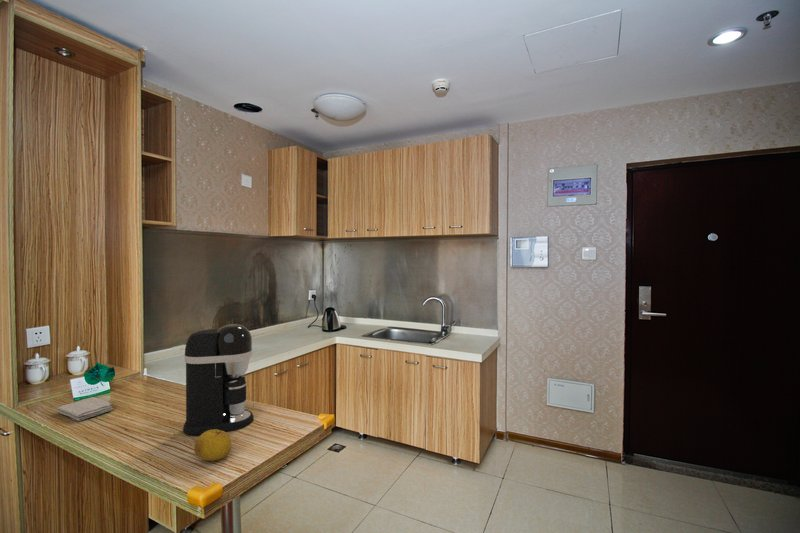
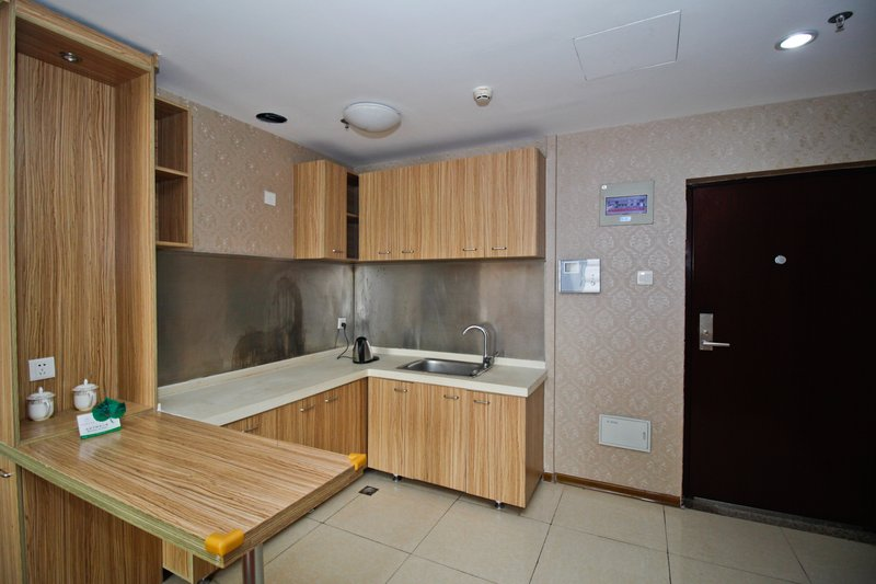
- fruit [193,429,232,462]
- washcloth [55,396,114,422]
- coffee maker [182,323,254,436]
